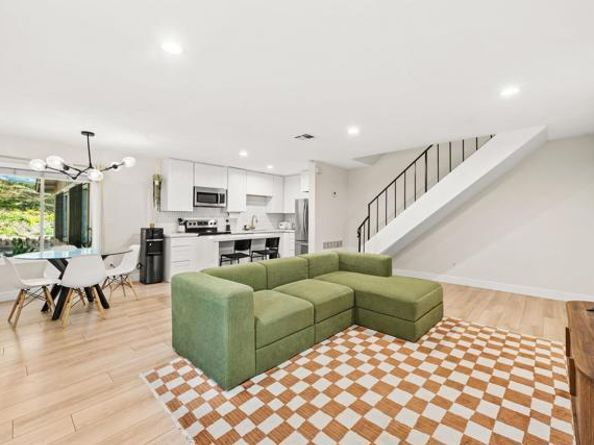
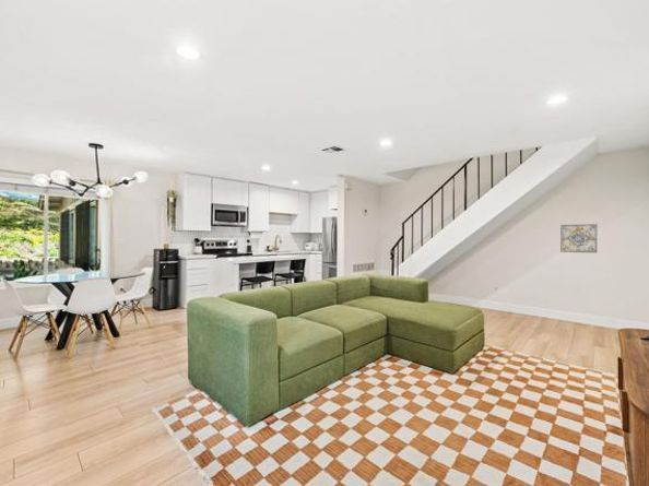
+ wall art [559,223,599,253]
